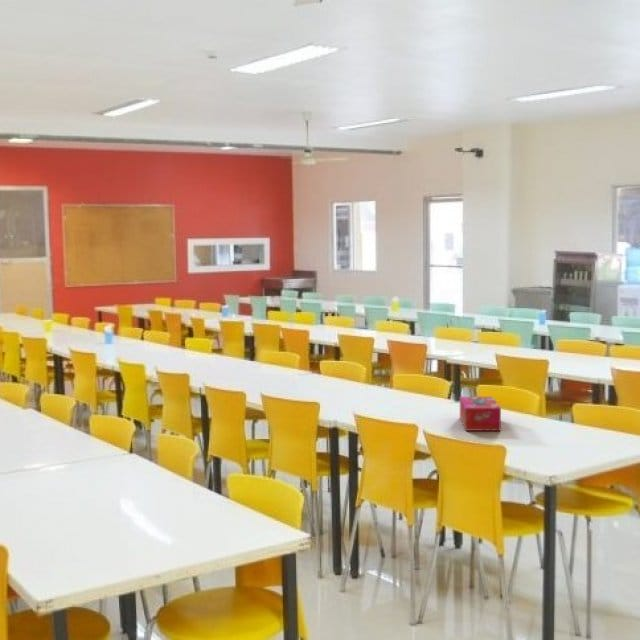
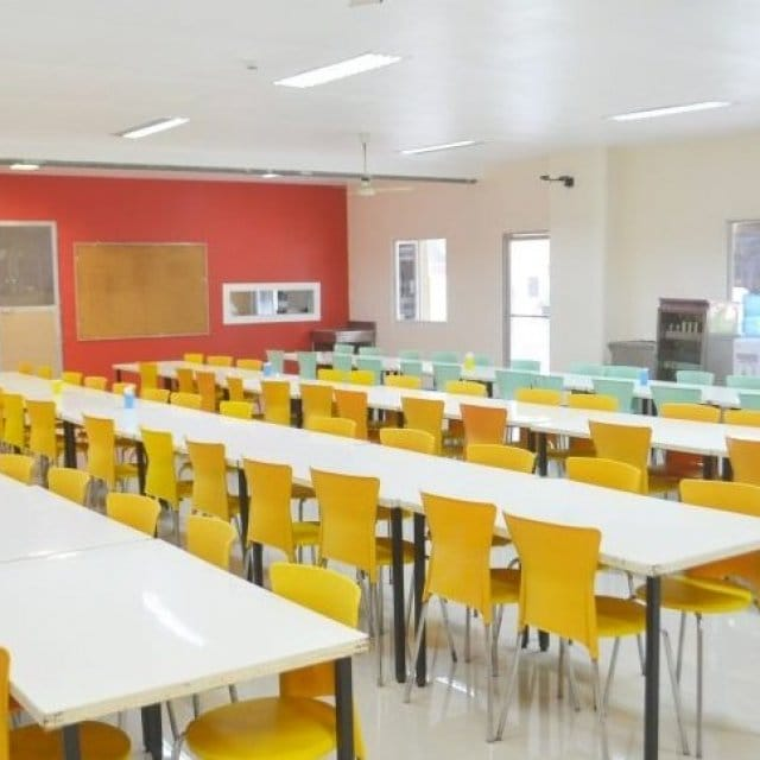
- tissue box [459,396,502,432]
